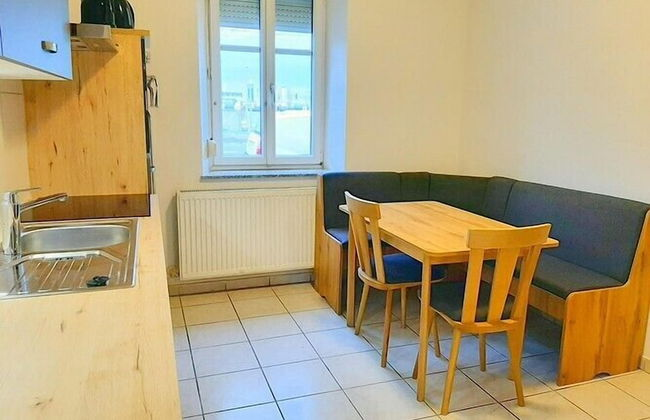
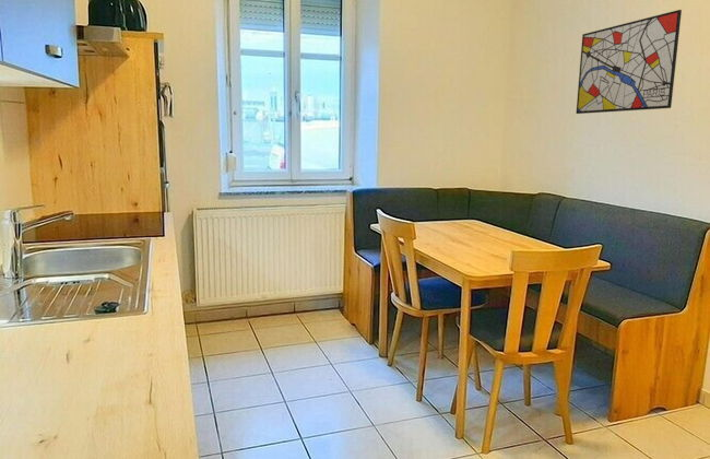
+ wall art [575,9,683,115]
